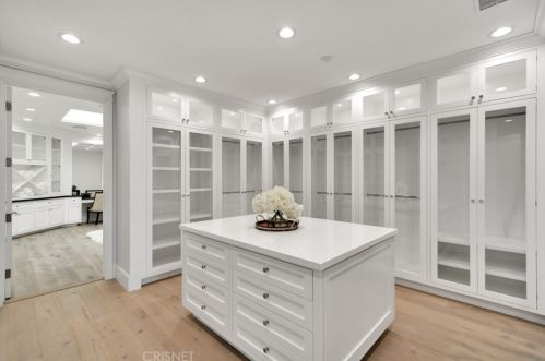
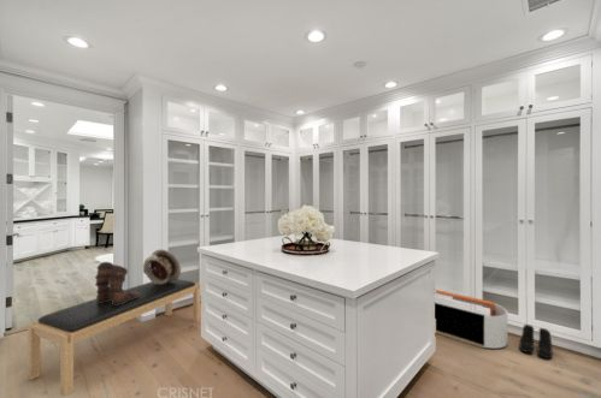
+ storage bin [434,289,508,350]
+ hat [142,249,182,285]
+ boots [518,323,553,360]
+ bench [26,278,201,397]
+ boots [94,261,140,305]
